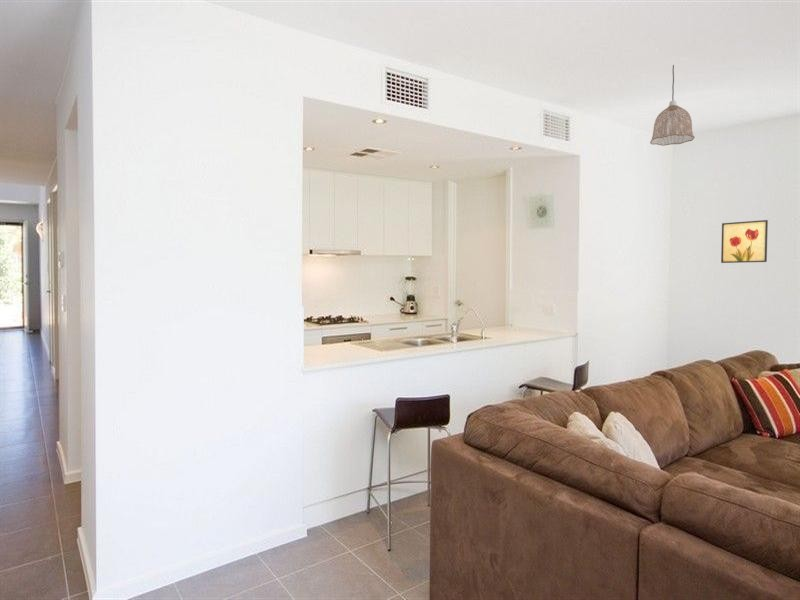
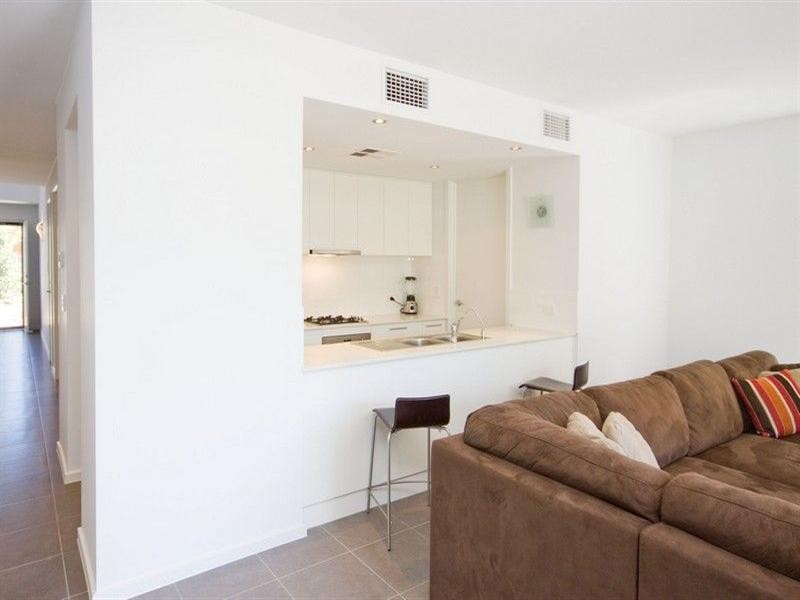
- pendant lamp [649,64,696,147]
- wall art [720,219,769,264]
